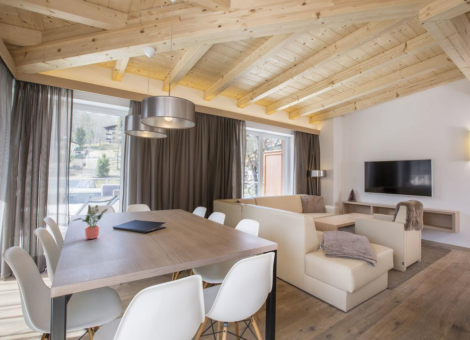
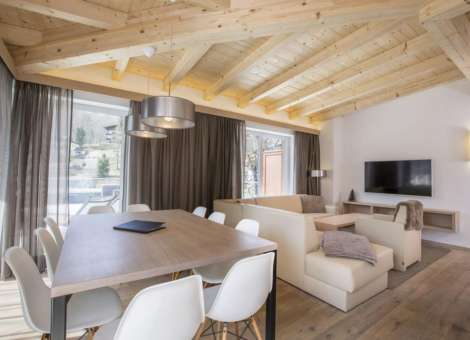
- potted plant [72,204,109,240]
